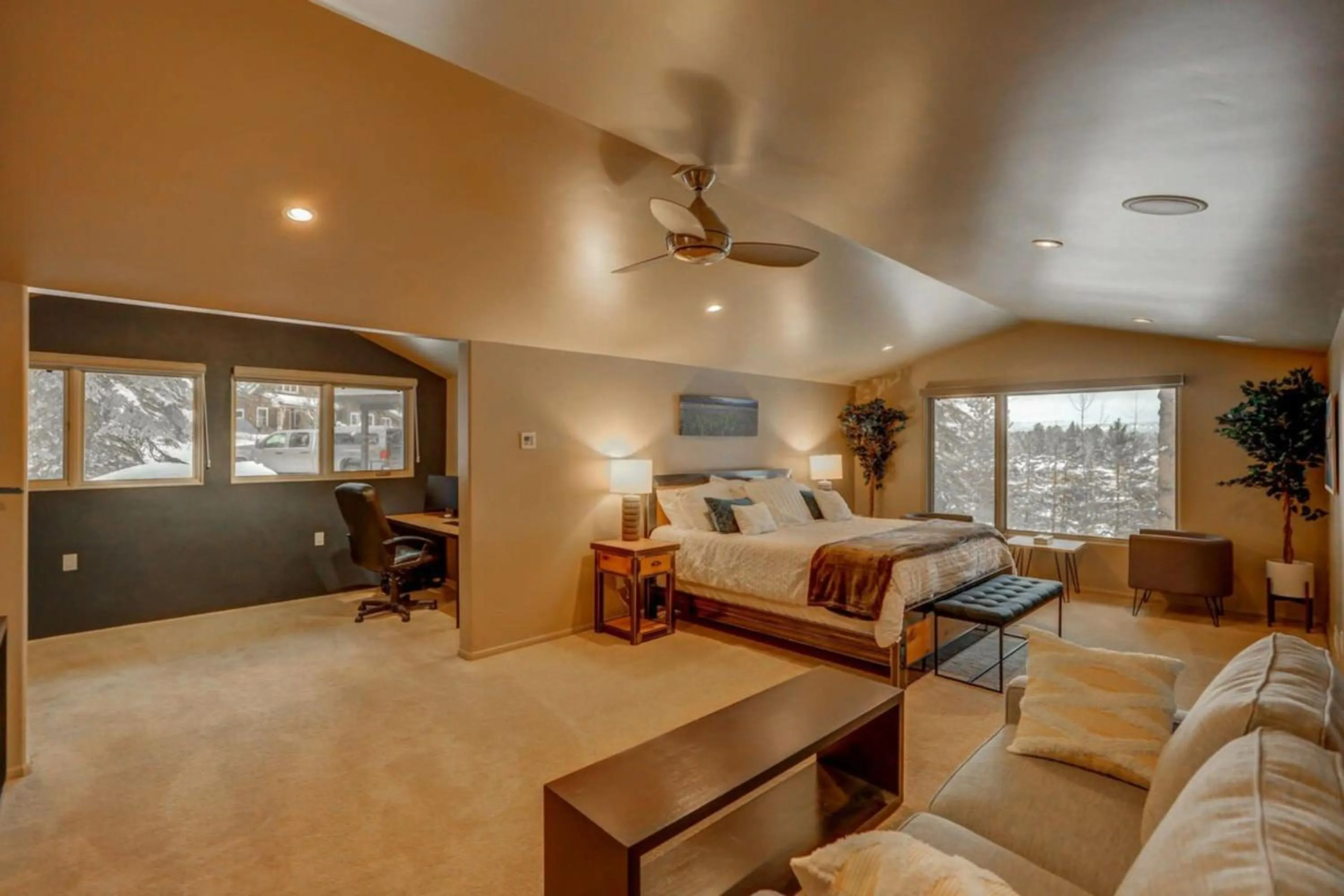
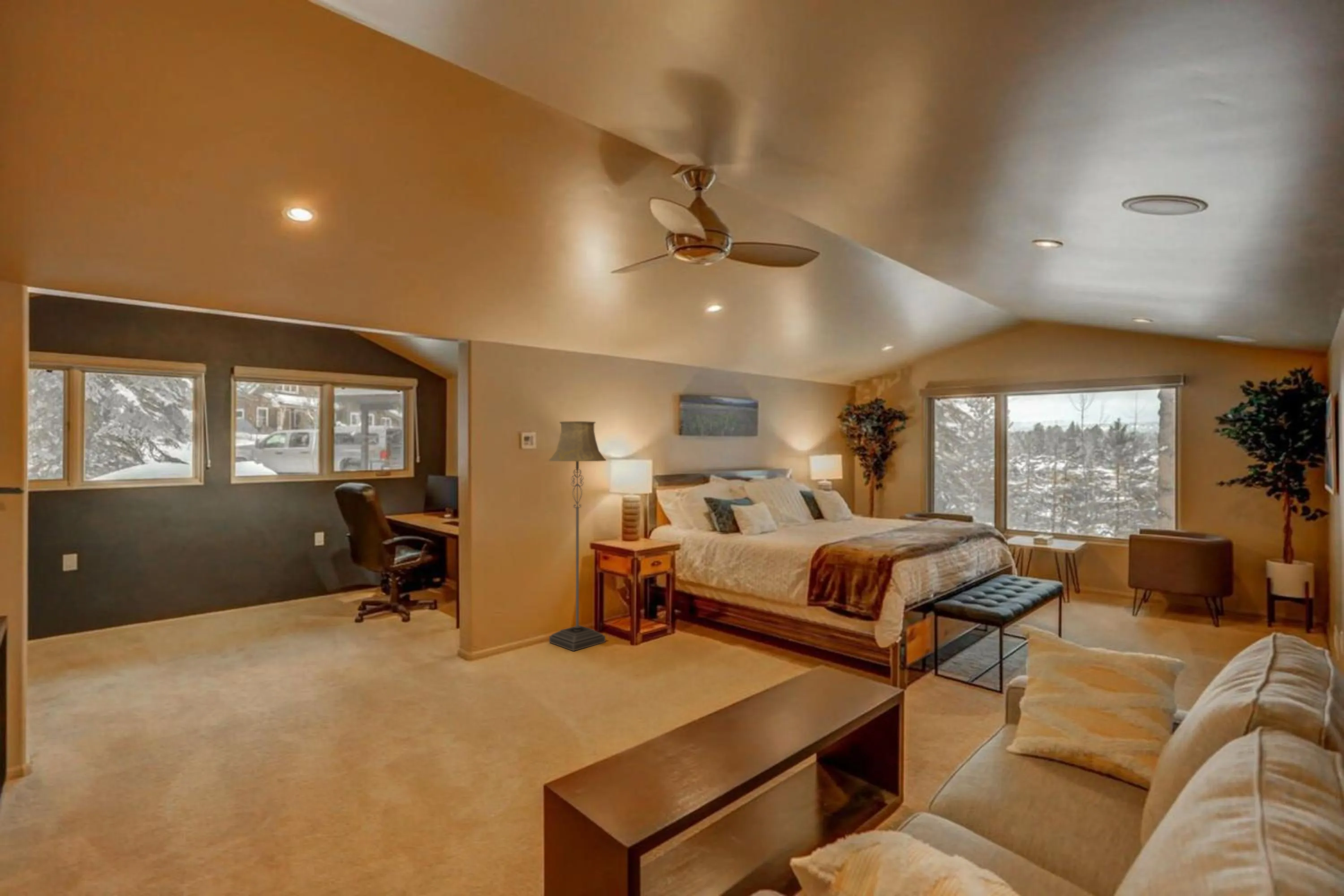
+ floor lamp [549,421,607,651]
